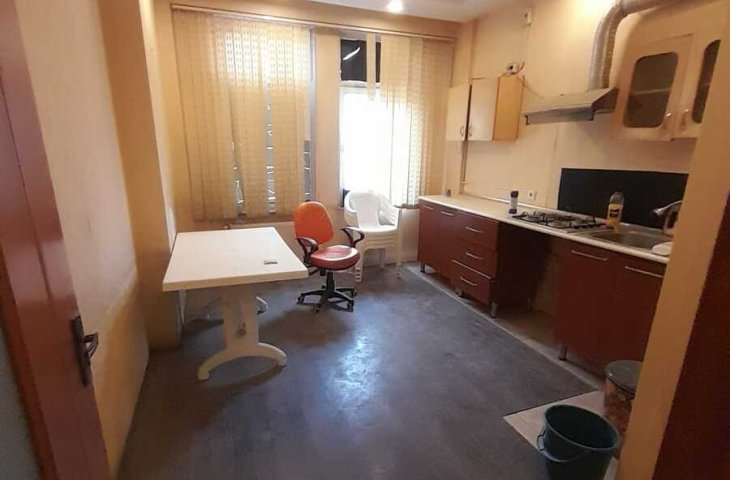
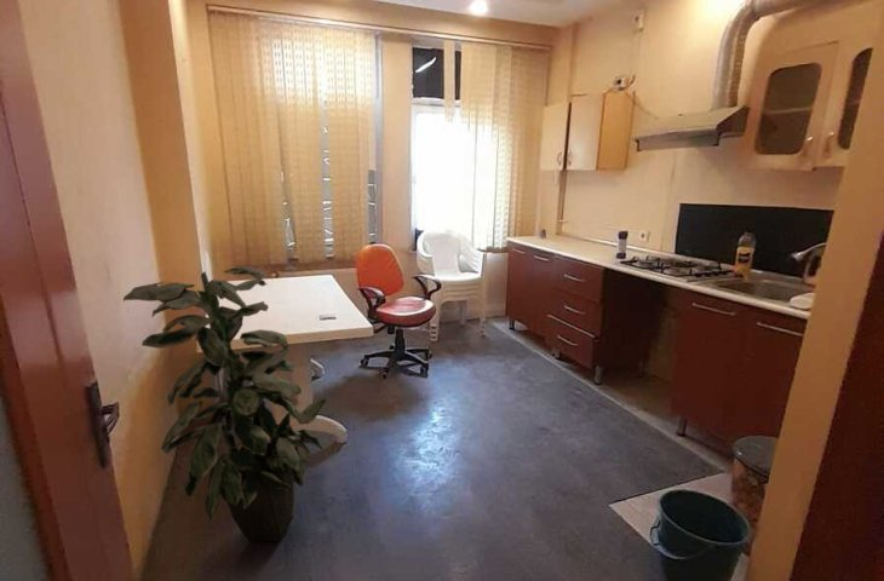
+ indoor plant [122,265,328,542]
